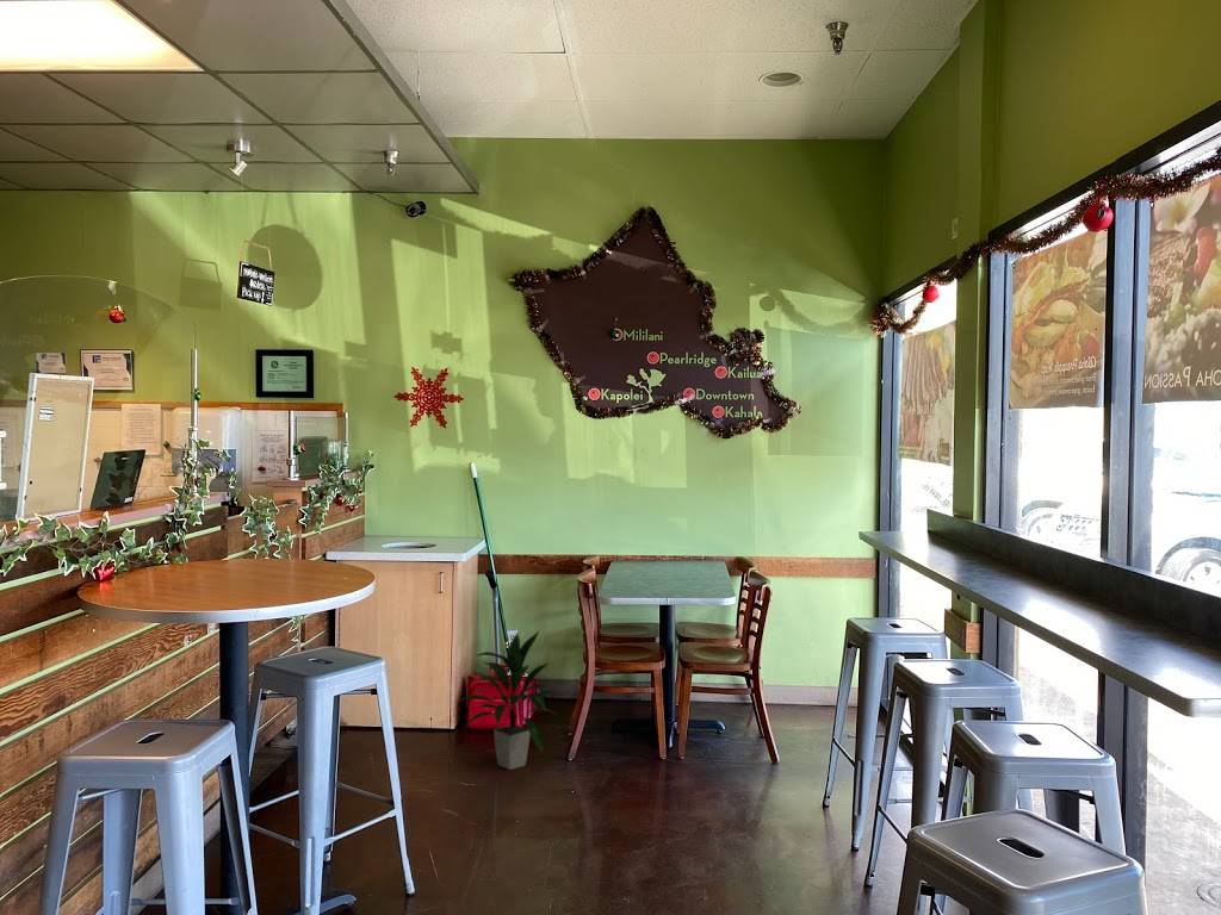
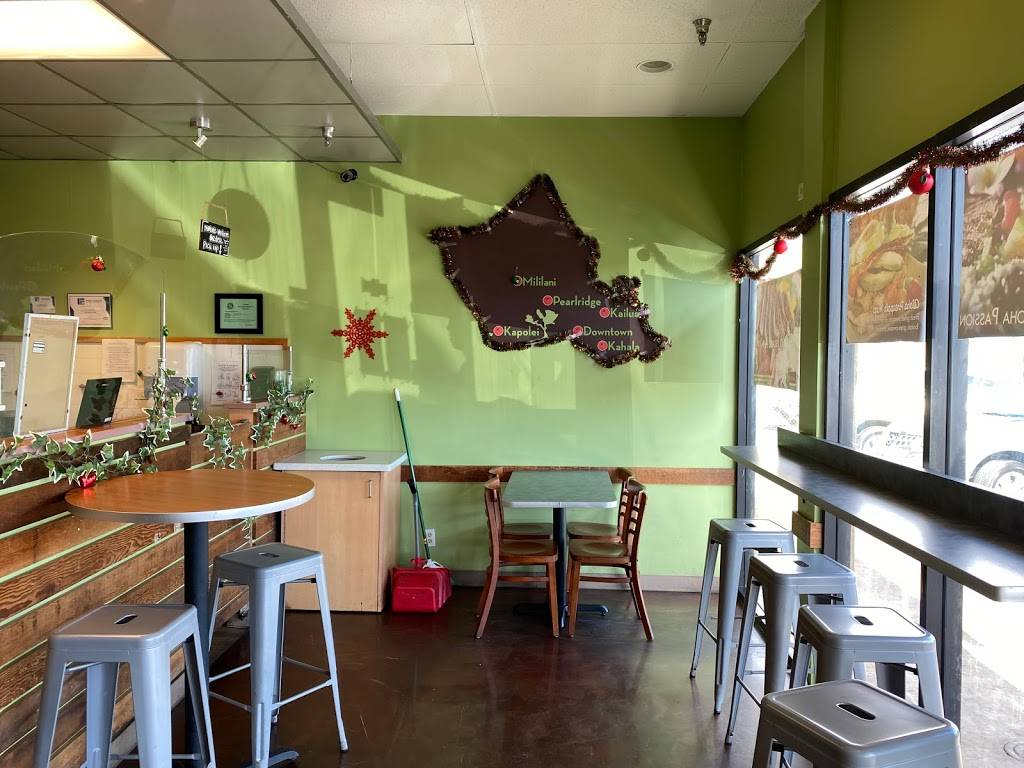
- indoor plant [455,629,562,771]
